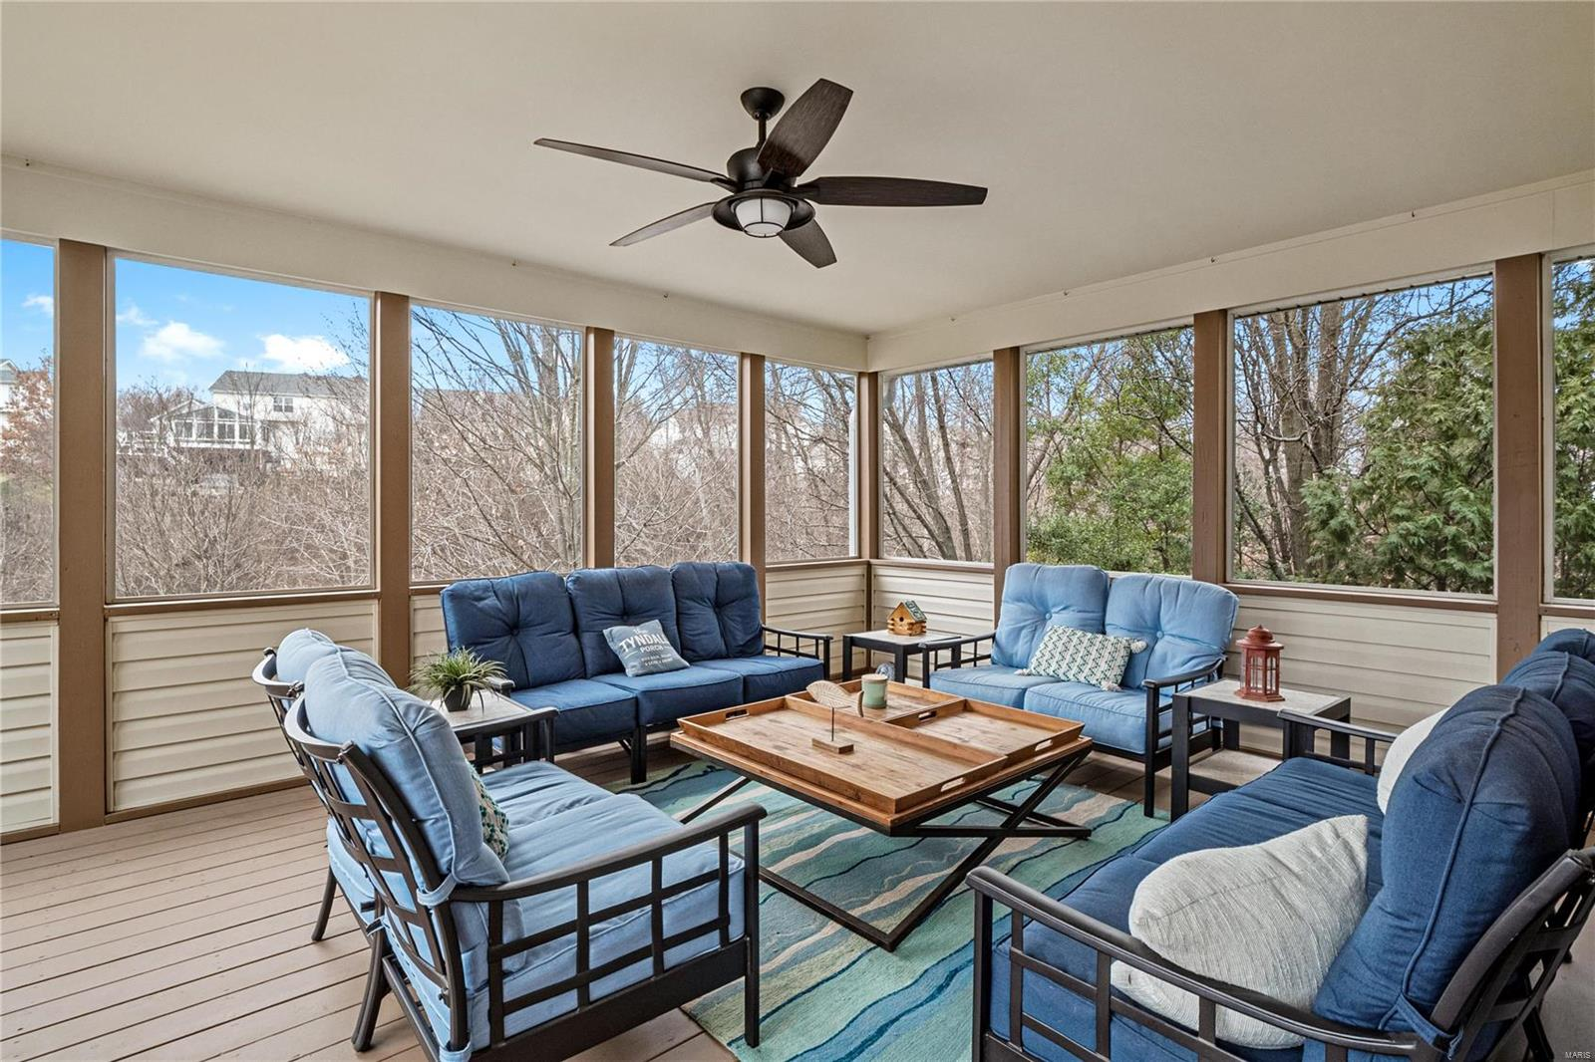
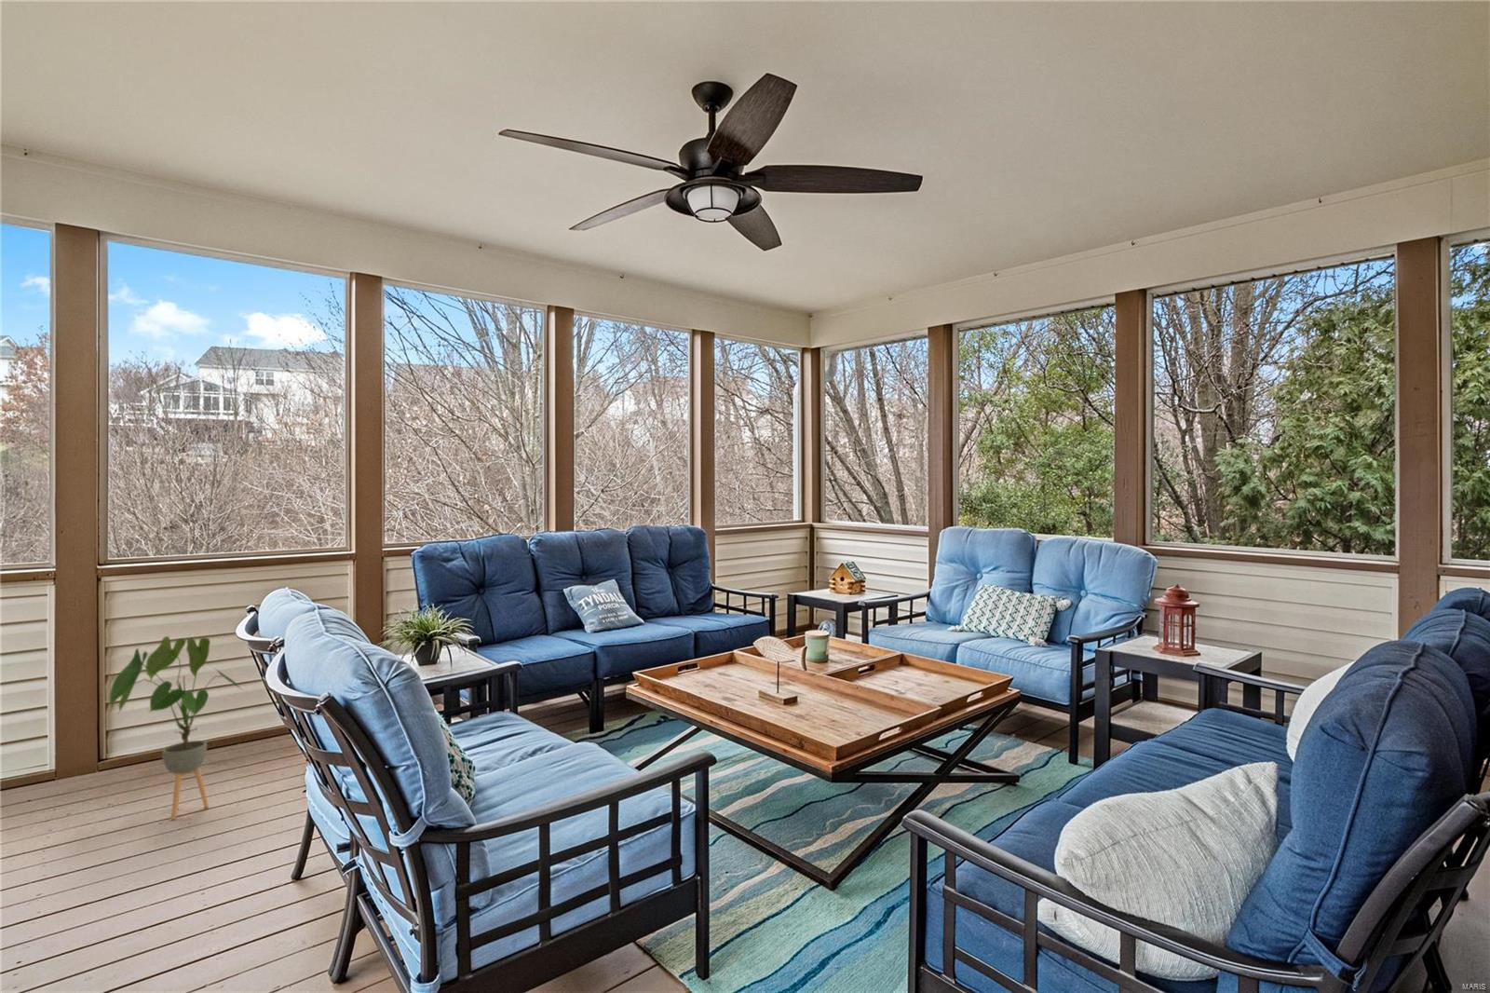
+ house plant [109,635,245,821]
